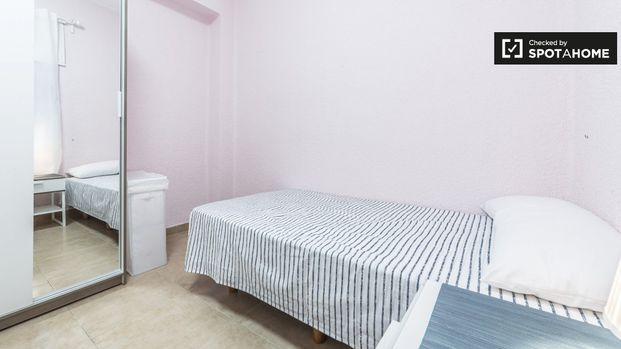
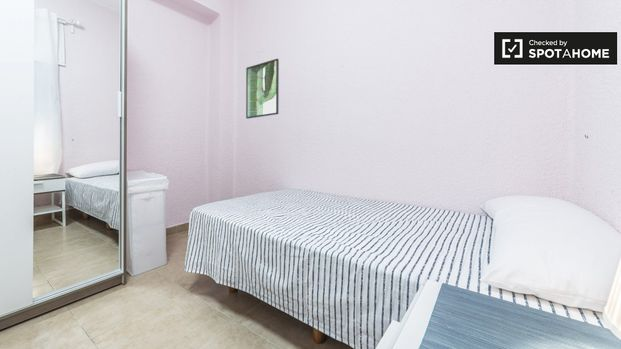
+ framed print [245,58,280,120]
